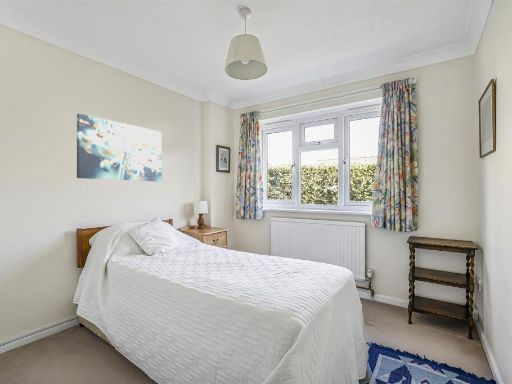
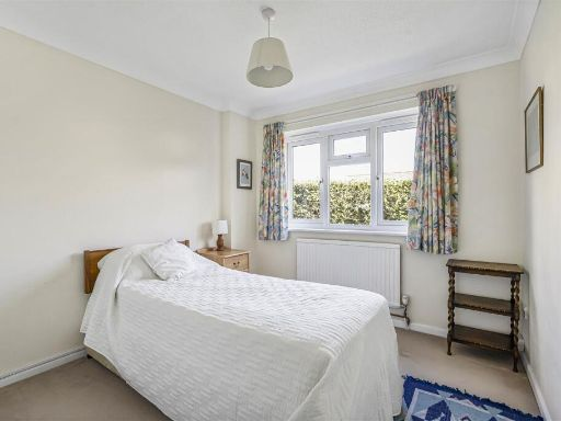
- wall art [76,113,163,182]
